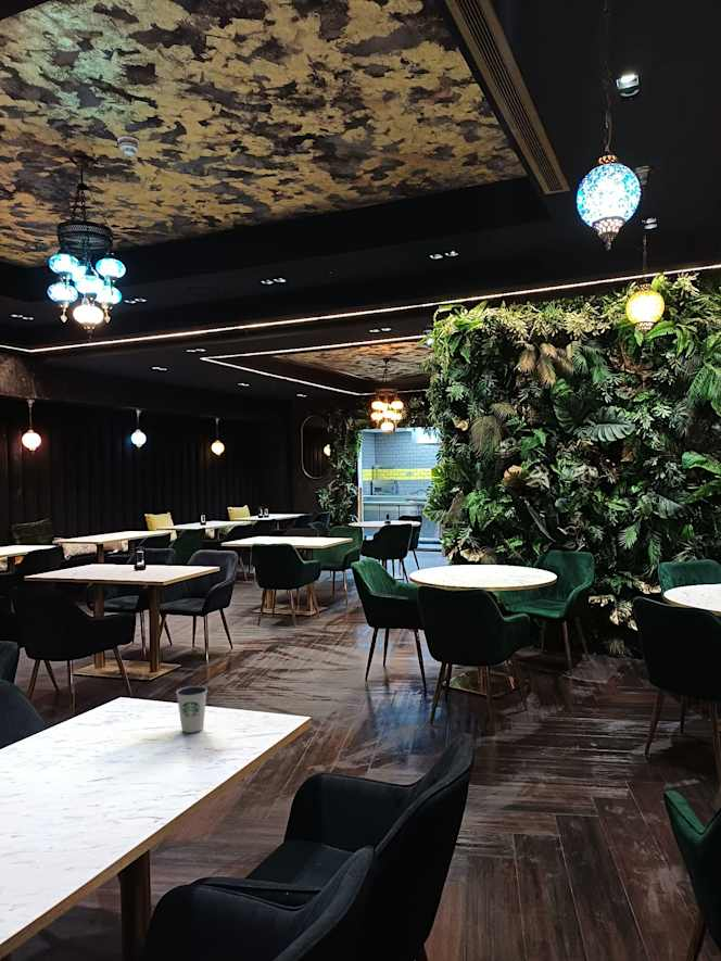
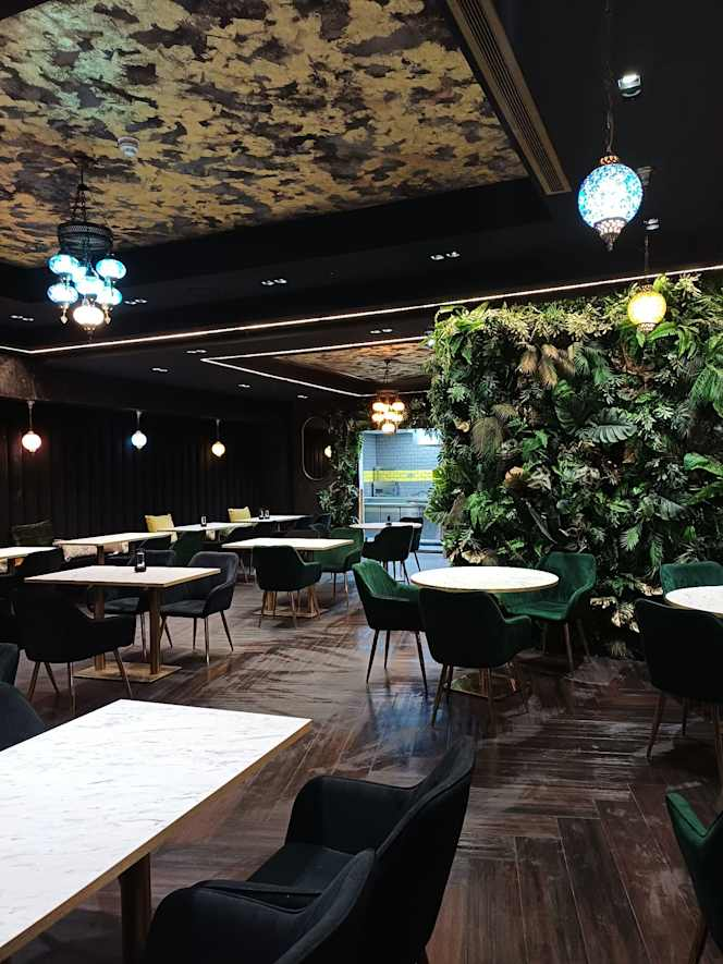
- dixie cup [175,685,208,733]
